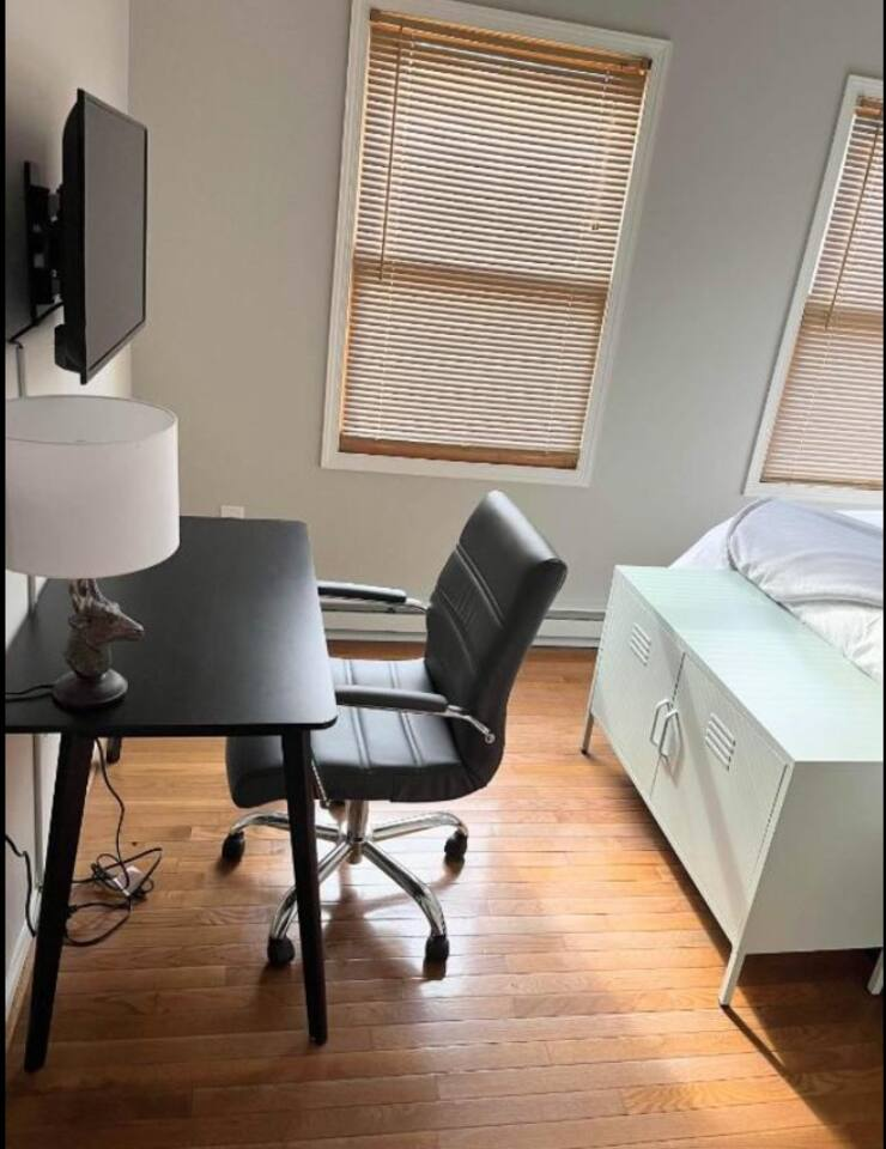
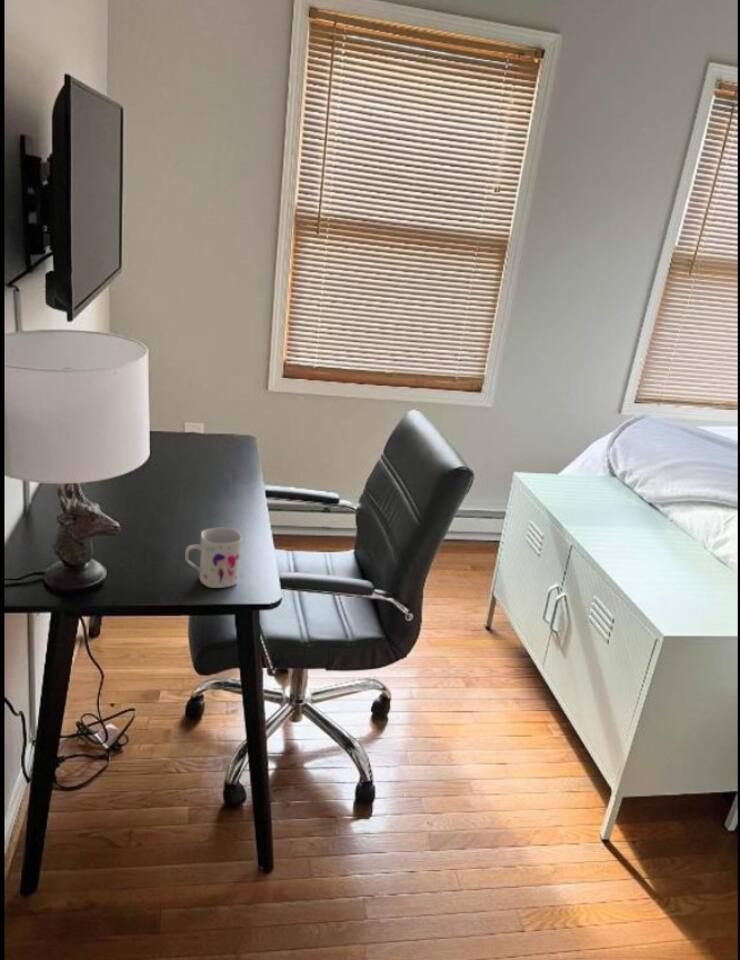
+ mug [184,527,243,589]
